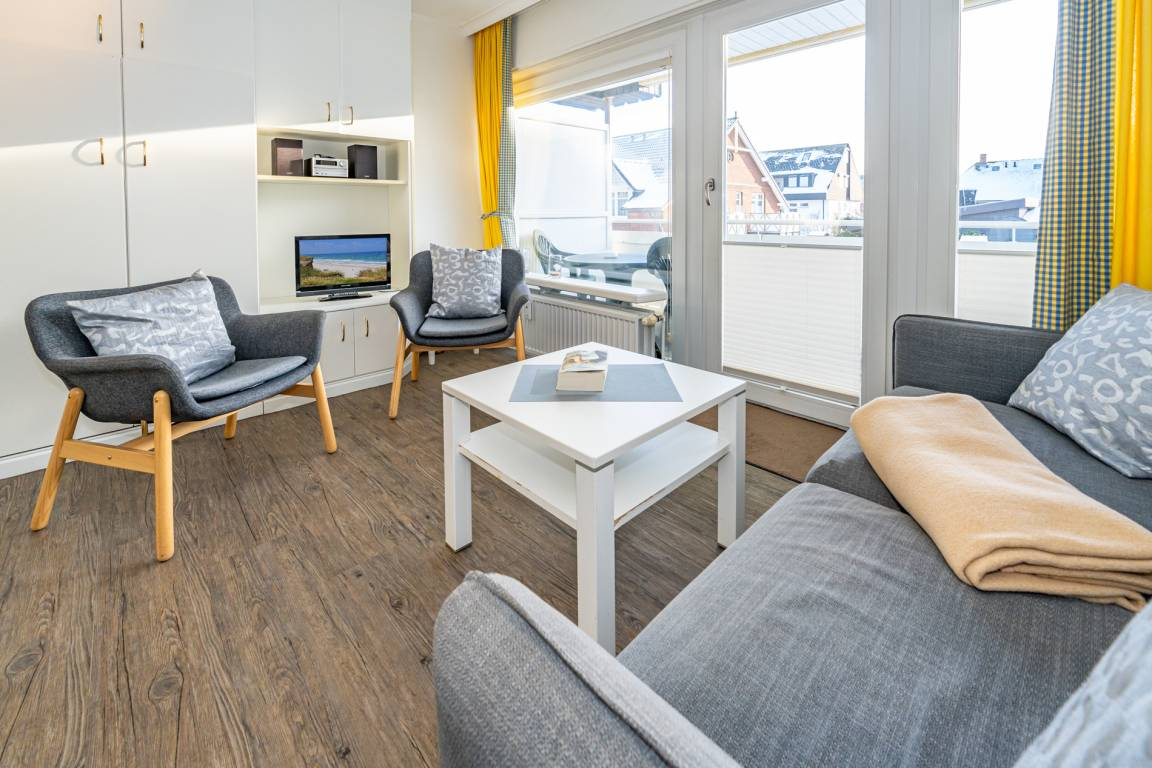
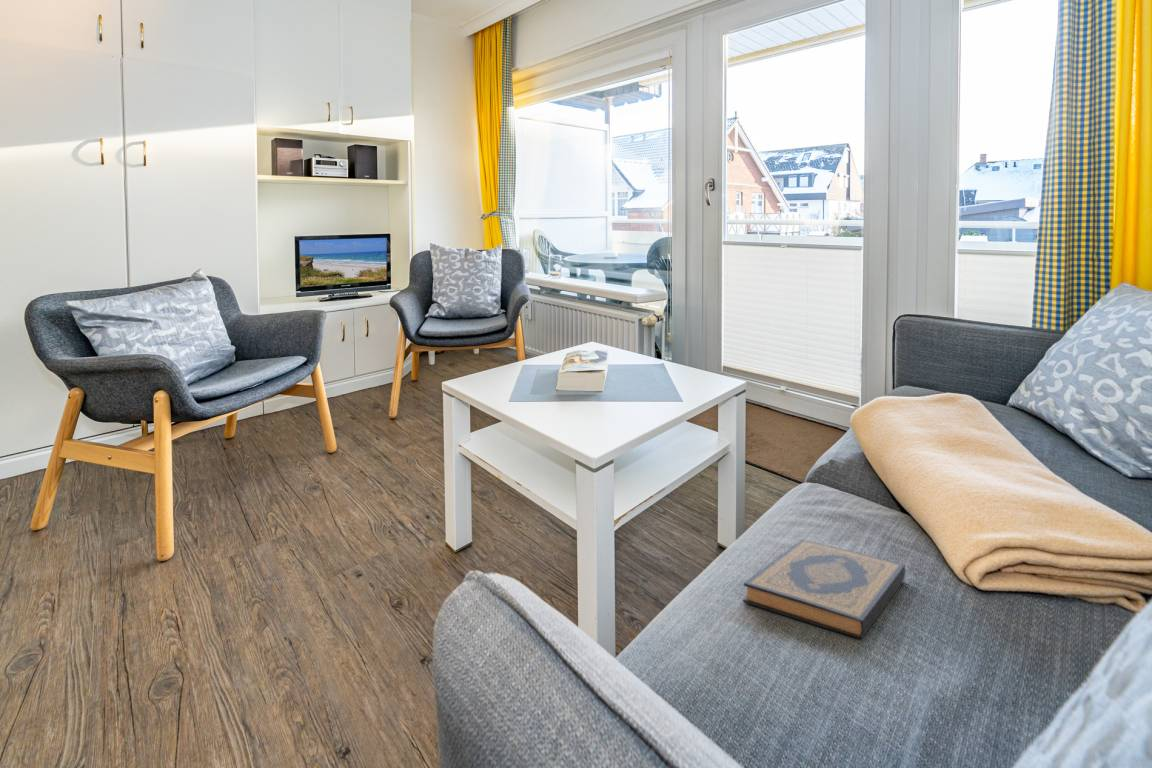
+ hardback book [742,538,907,640]
